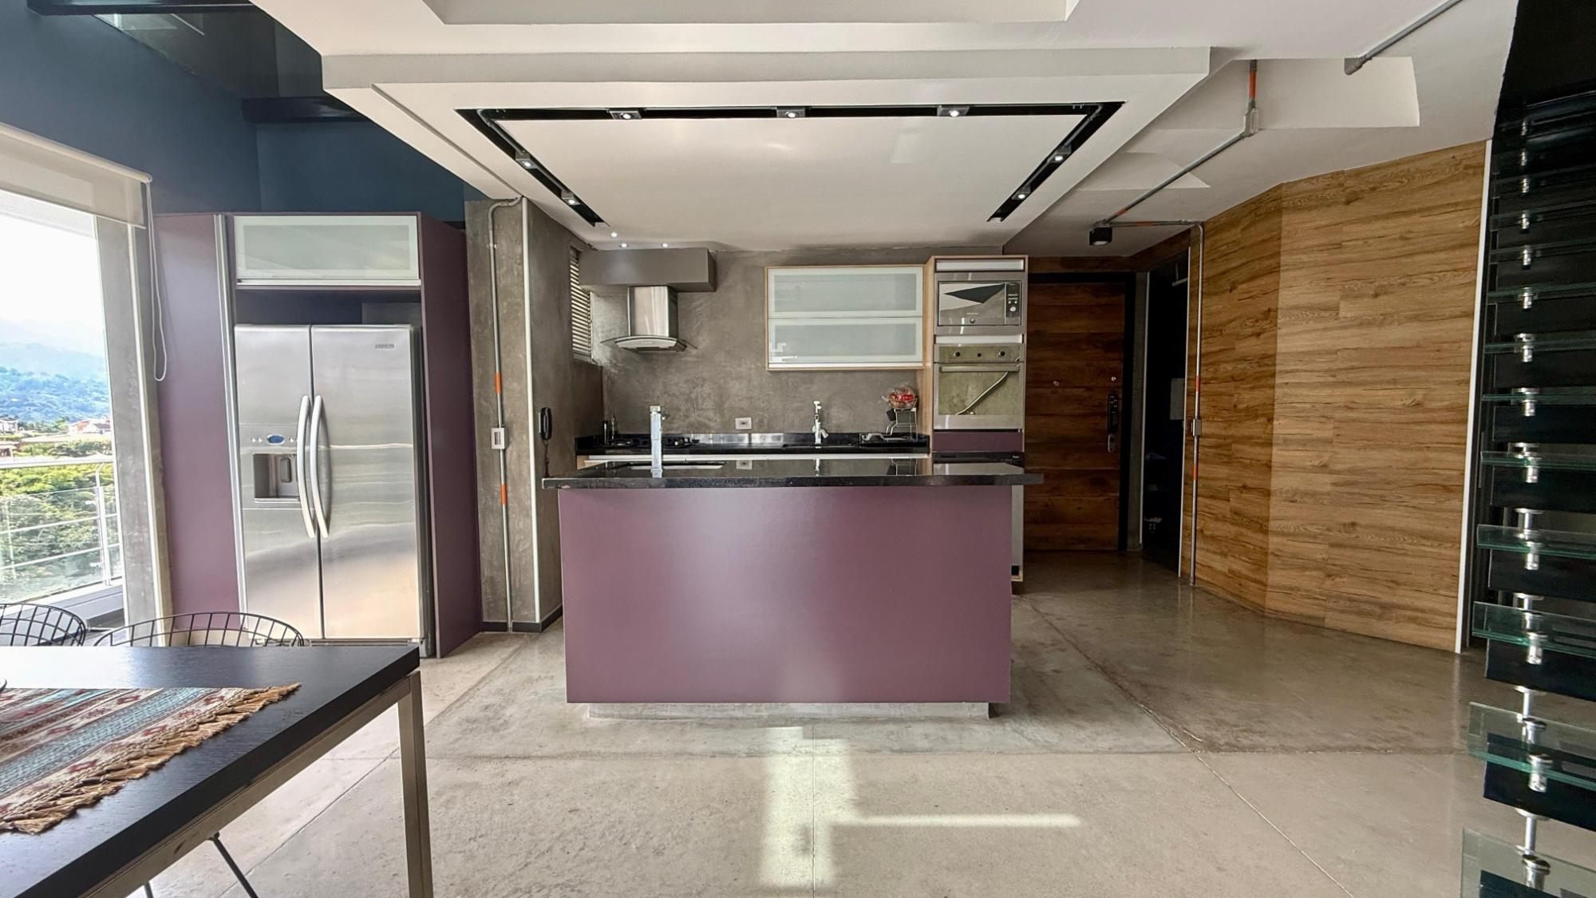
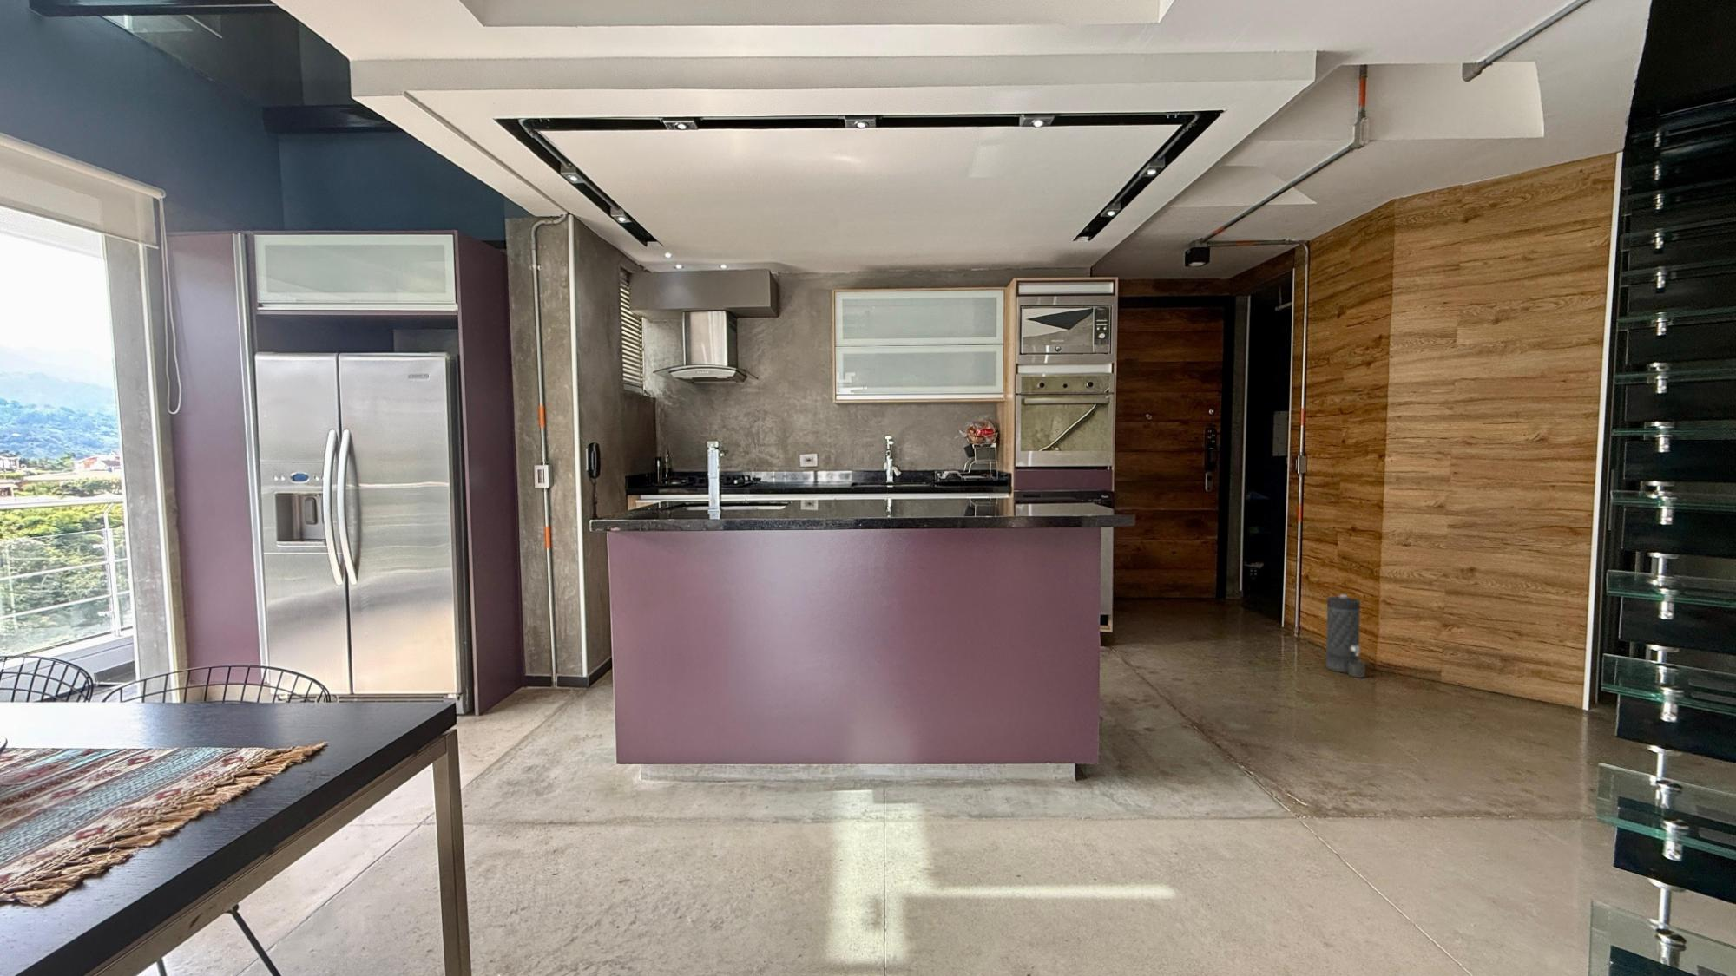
+ canister [1326,595,1366,678]
